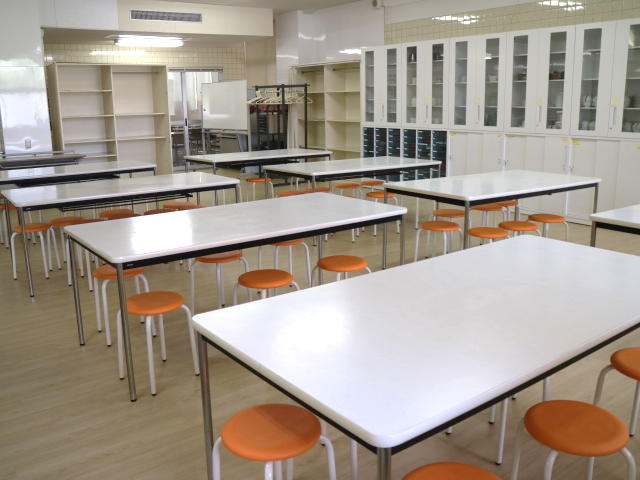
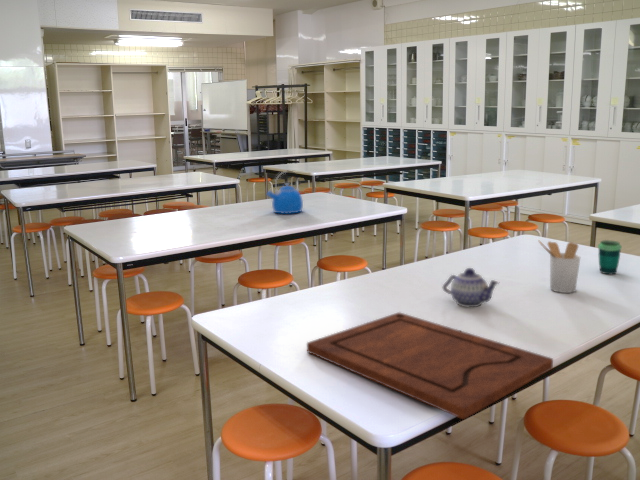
+ kettle [266,169,304,215]
+ cutting board [306,311,554,420]
+ utensil holder [538,240,581,294]
+ teapot [442,267,500,308]
+ cup [597,239,623,275]
